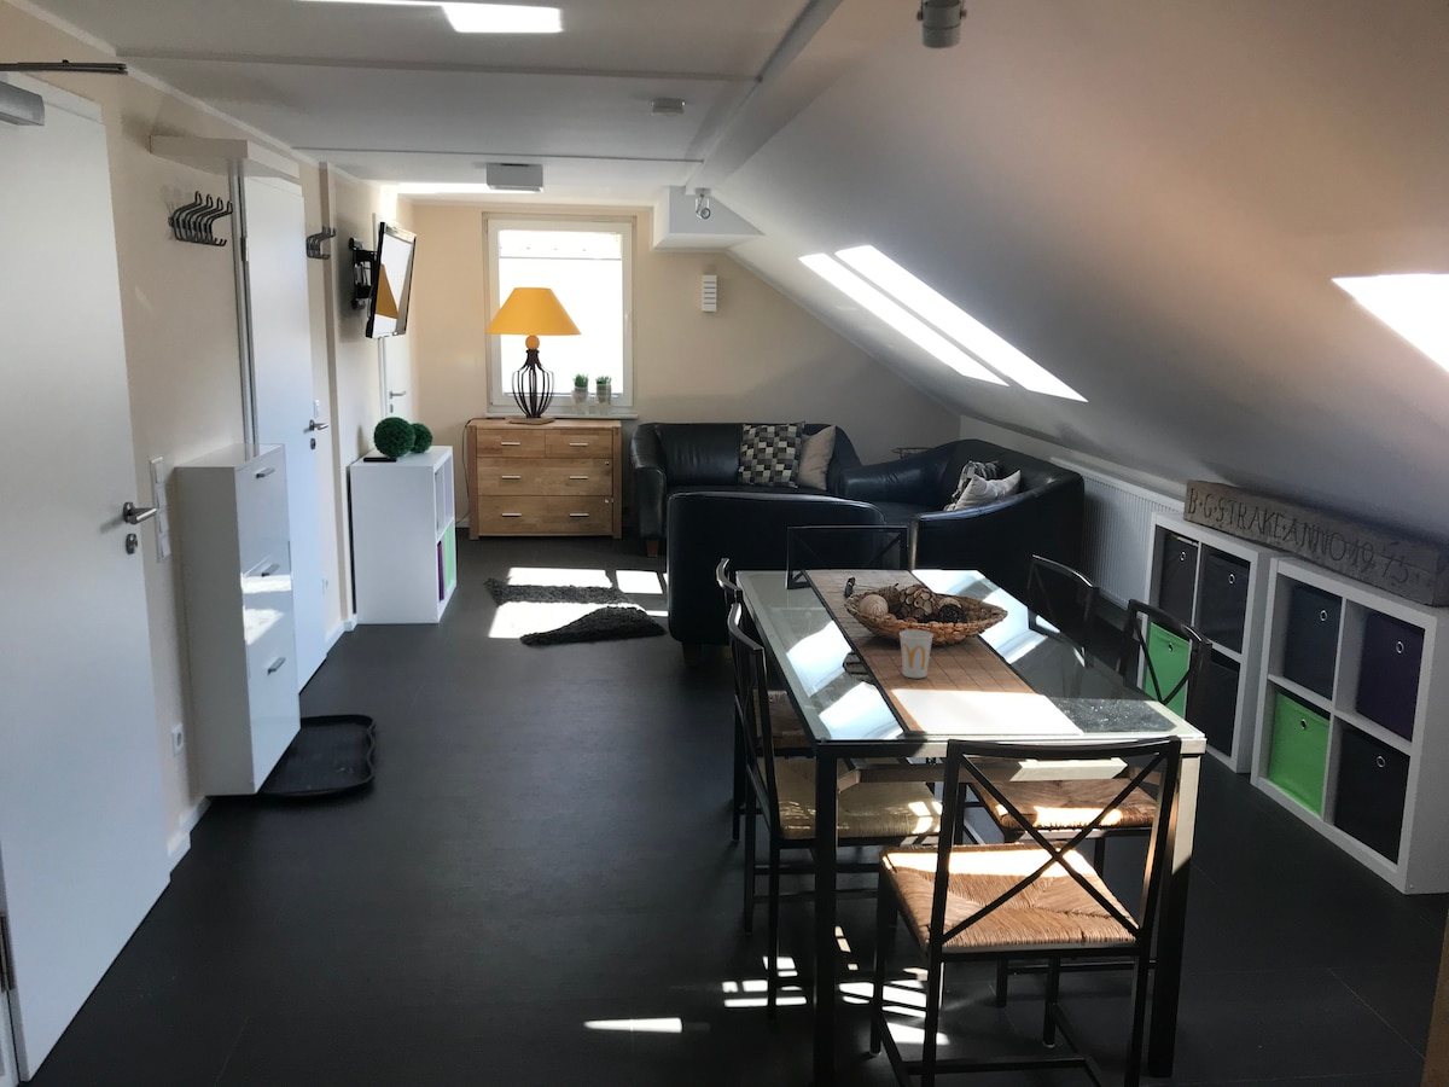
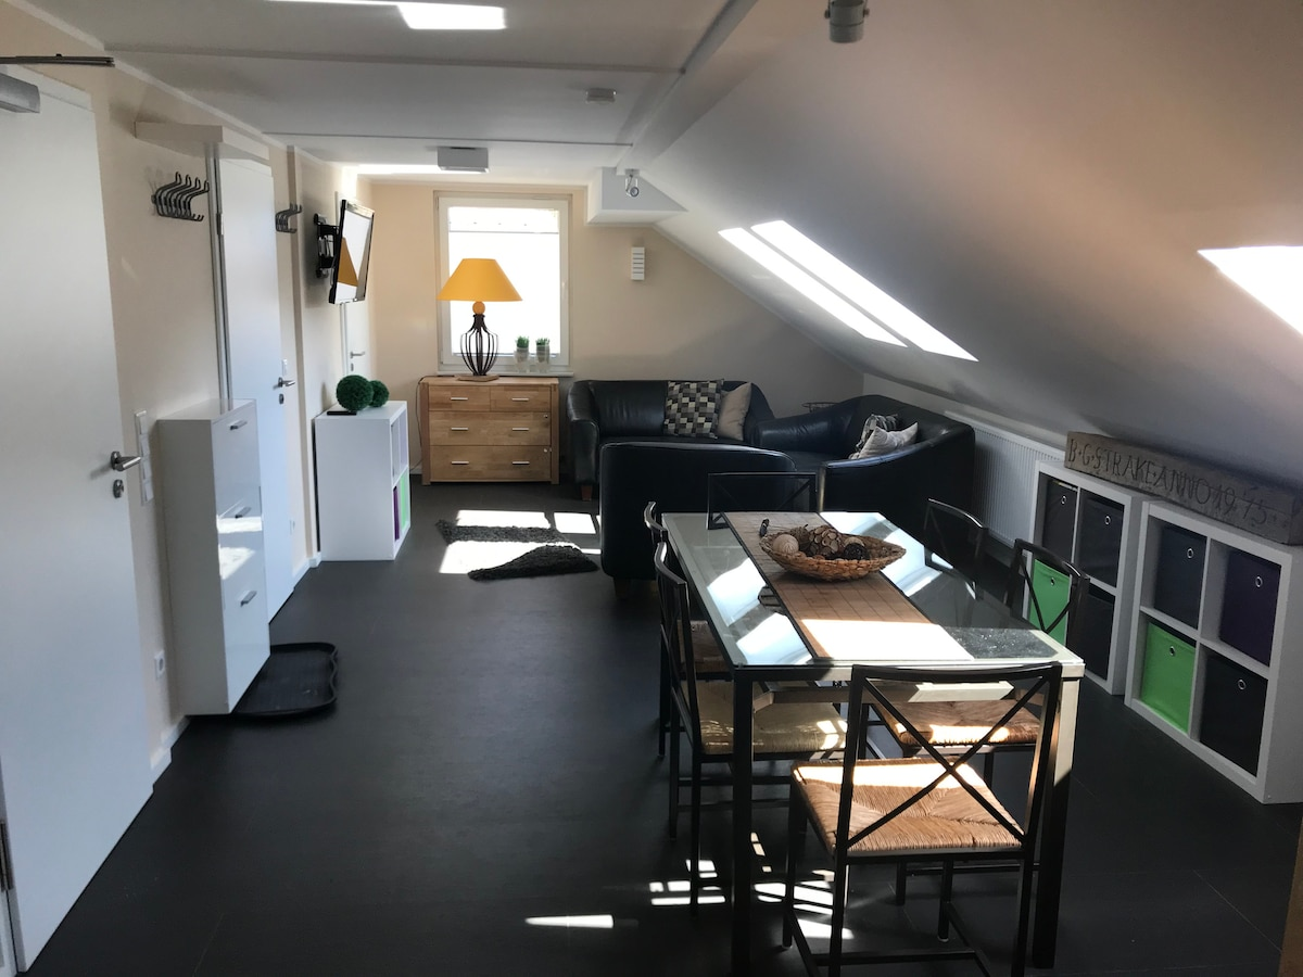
- cup [898,629,935,679]
